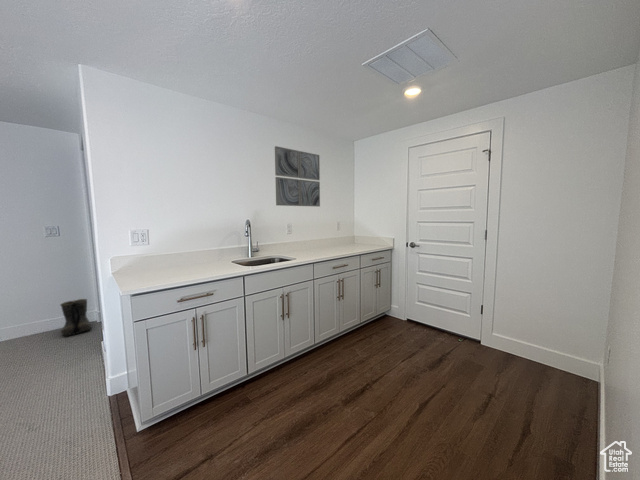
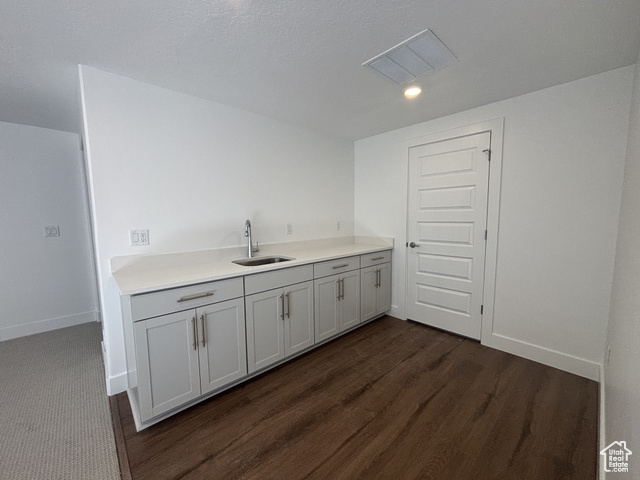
- boots [59,298,93,338]
- wall art [274,145,321,208]
